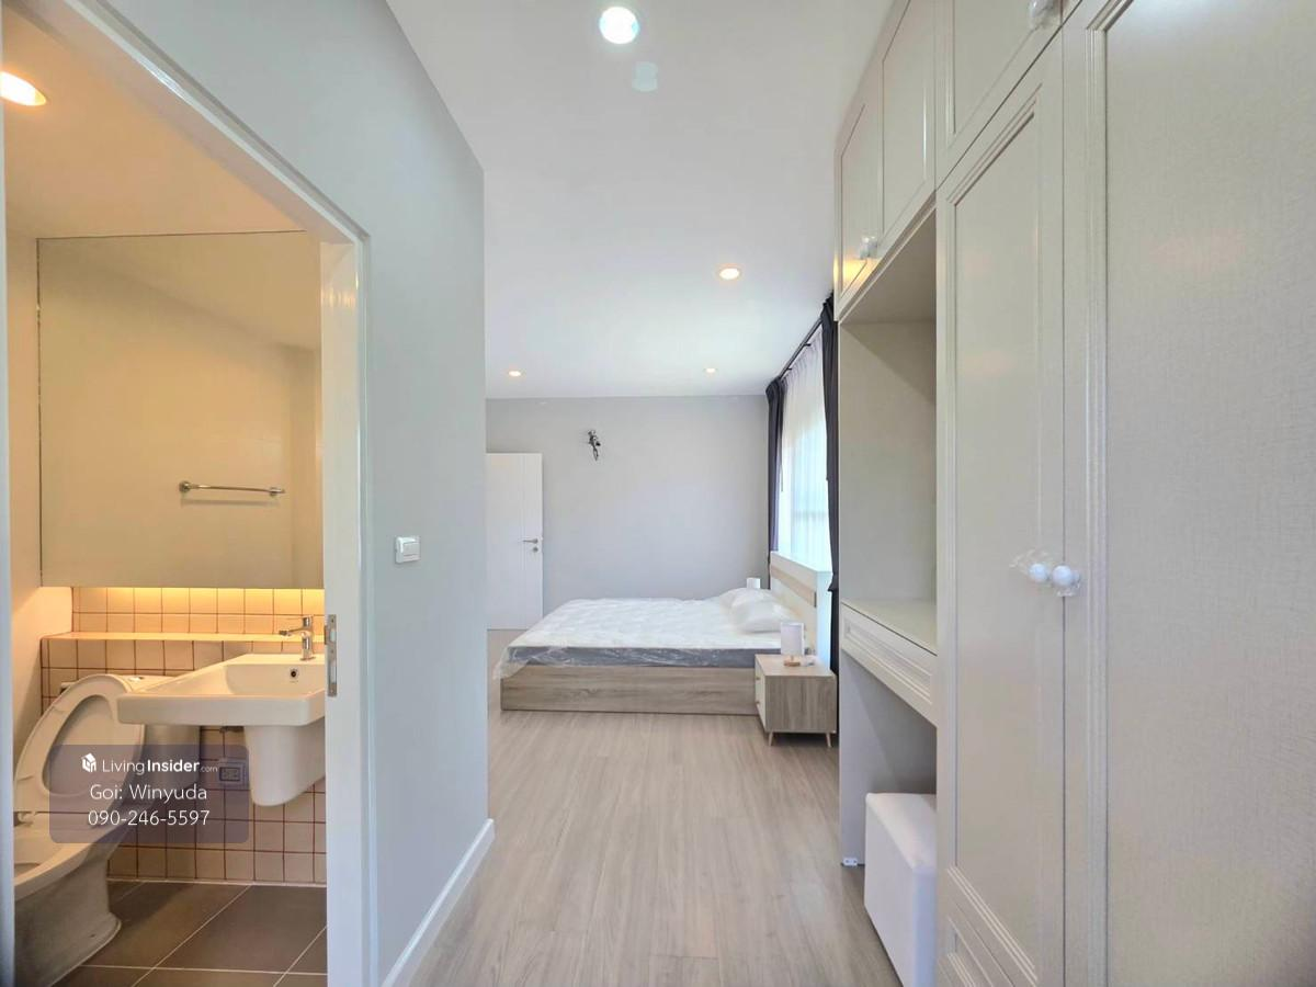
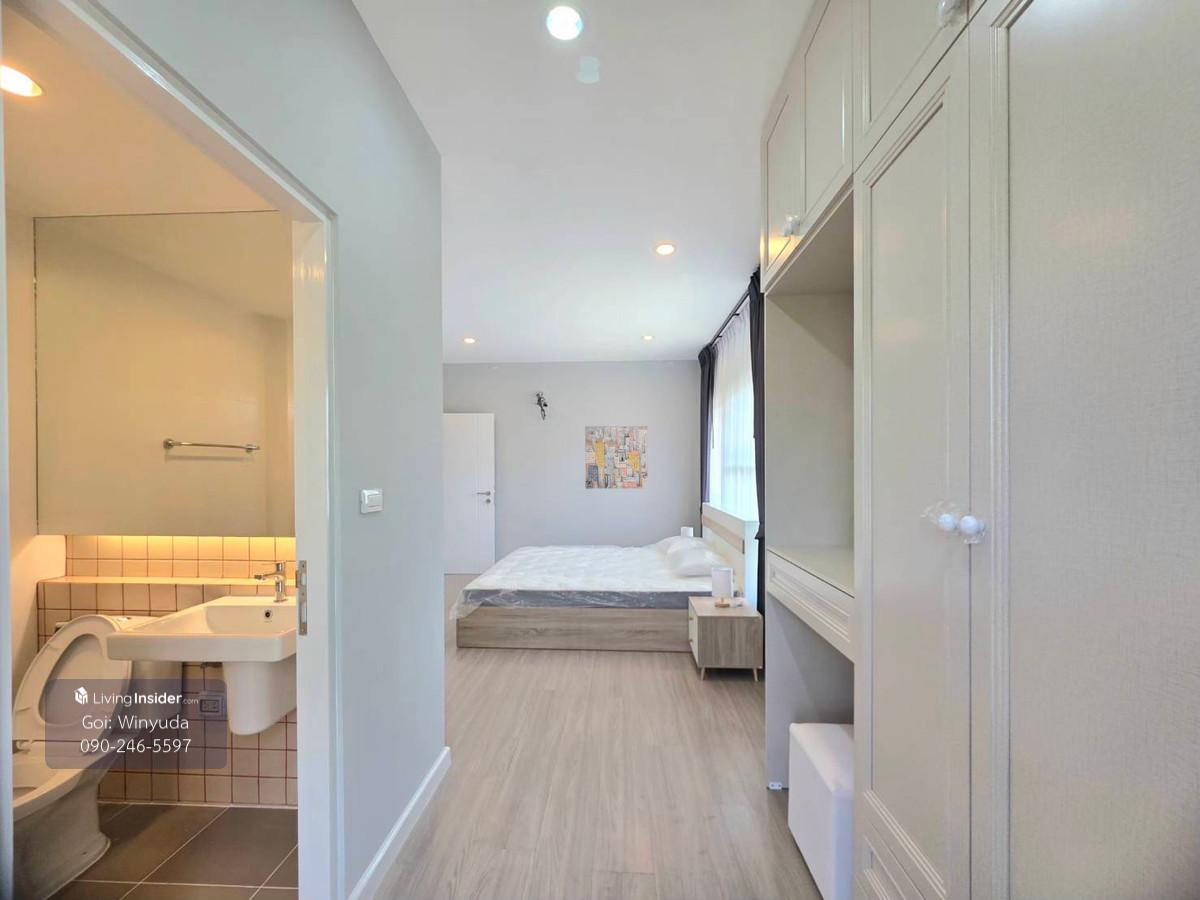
+ wall art [584,425,649,490]
